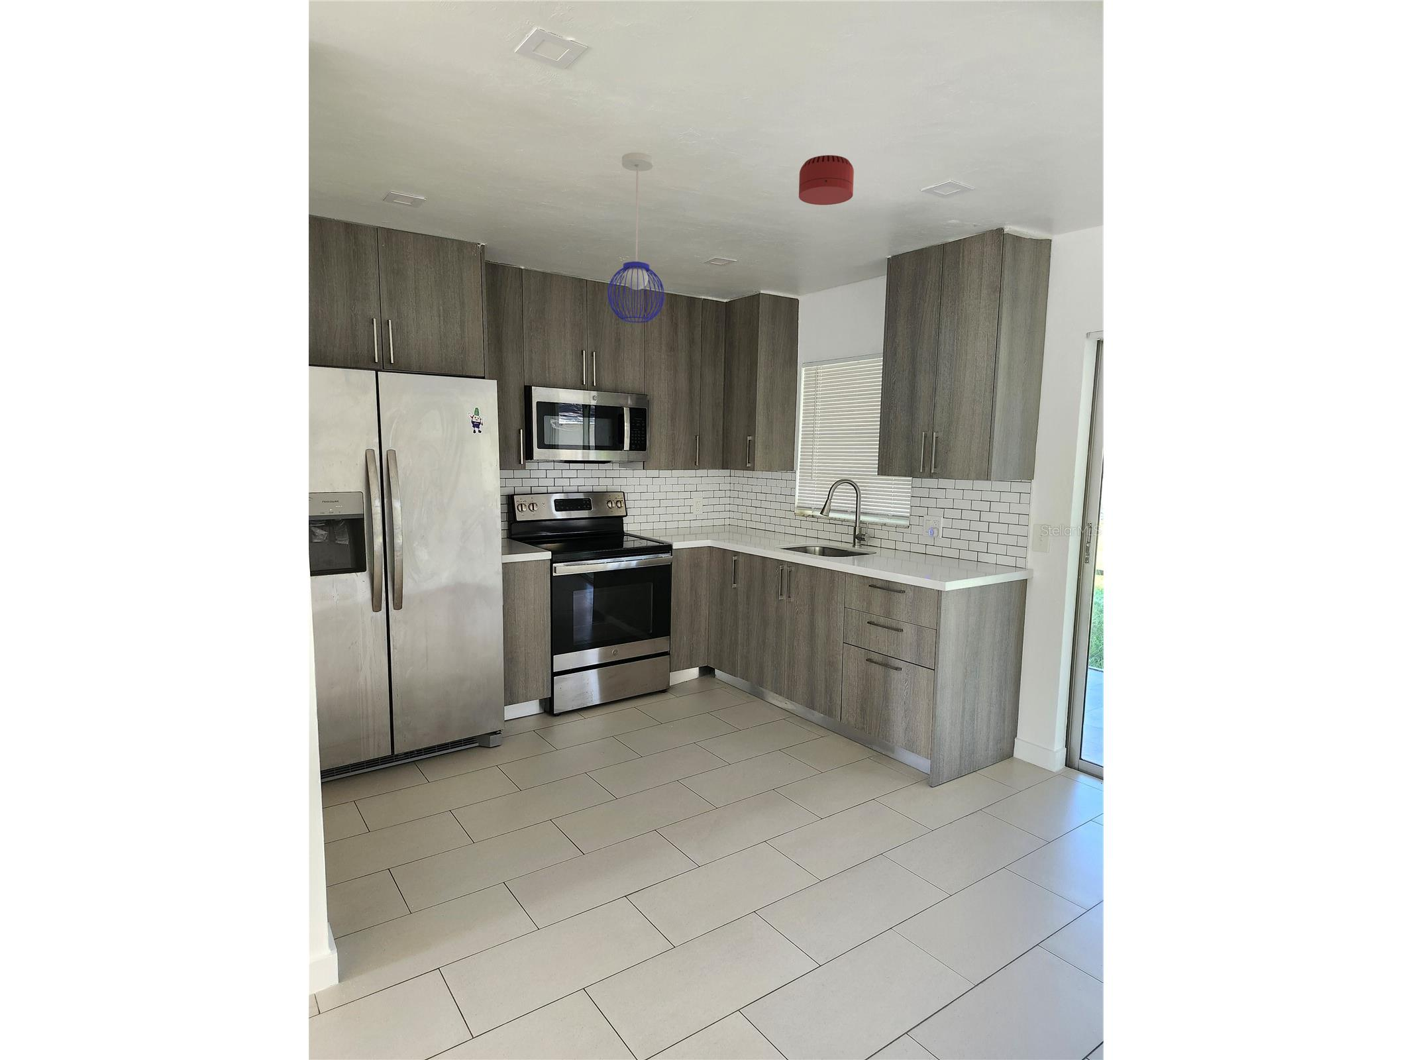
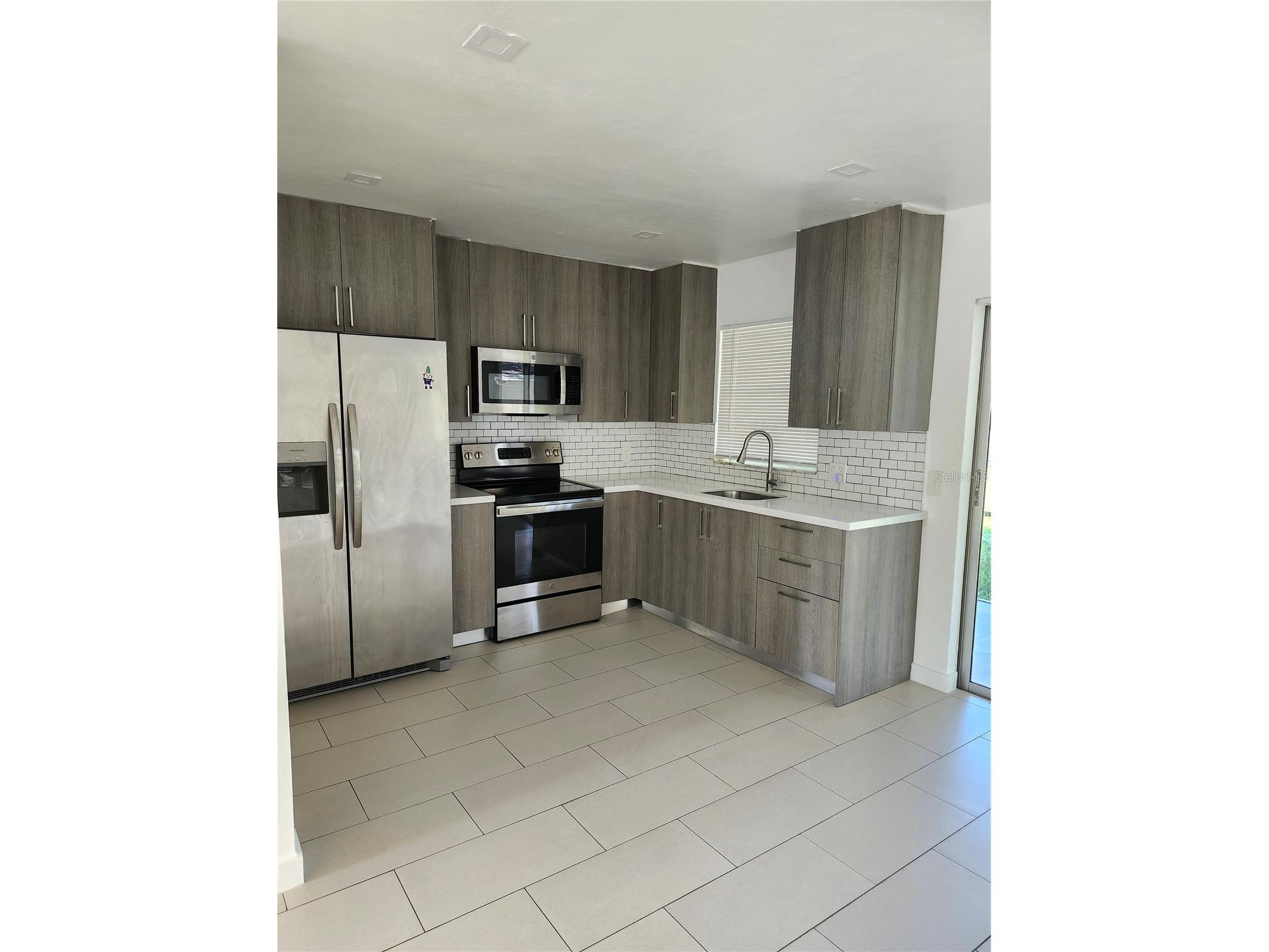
- pendant light [607,151,665,323]
- smoke detector [798,155,854,205]
